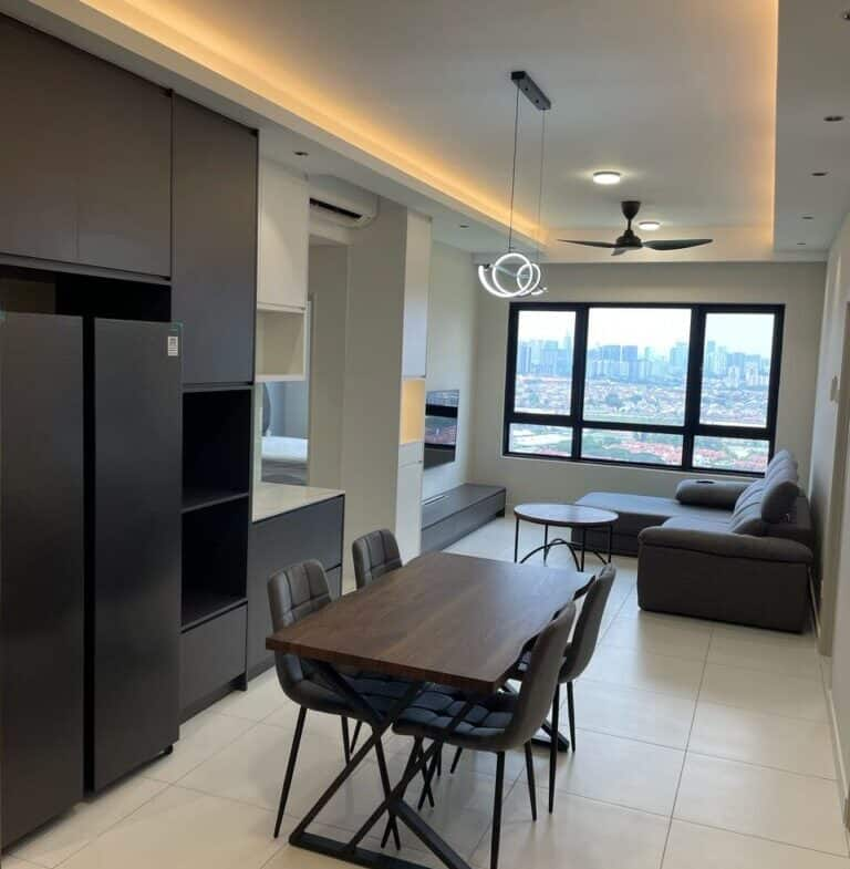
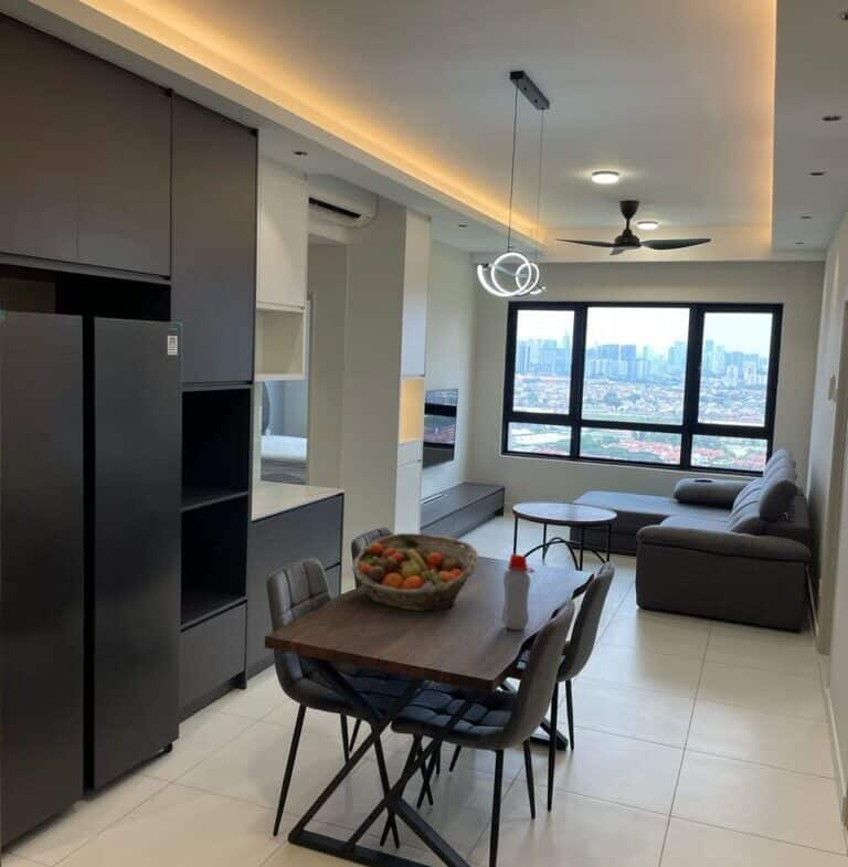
+ water bottle [501,553,536,634]
+ fruit basket [351,532,479,612]
